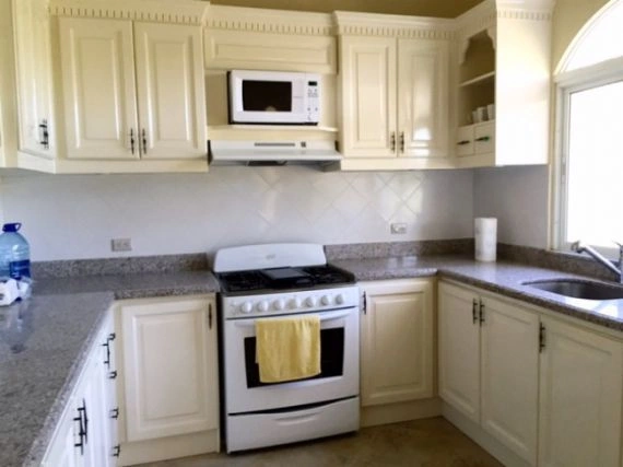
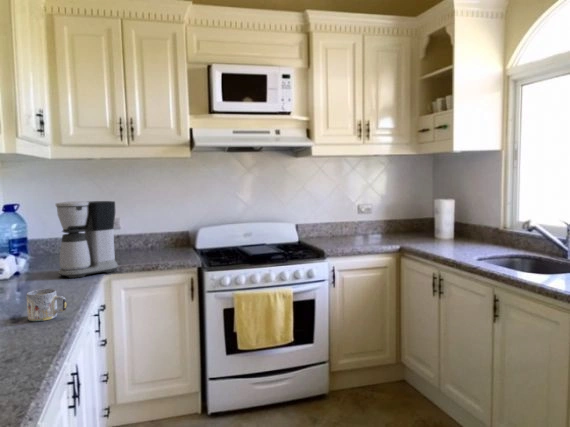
+ mug [26,288,68,322]
+ coffee maker [55,200,119,279]
